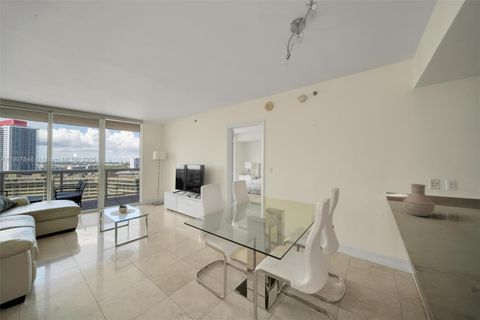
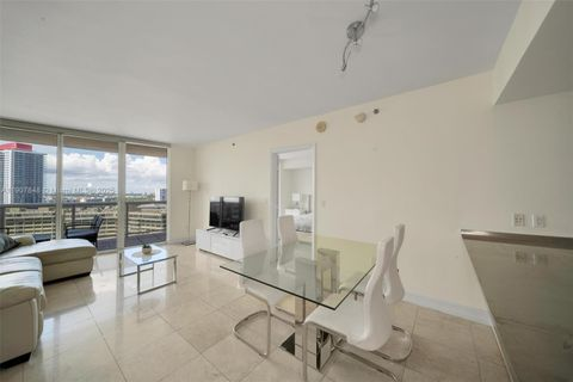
- vase [402,183,436,217]
